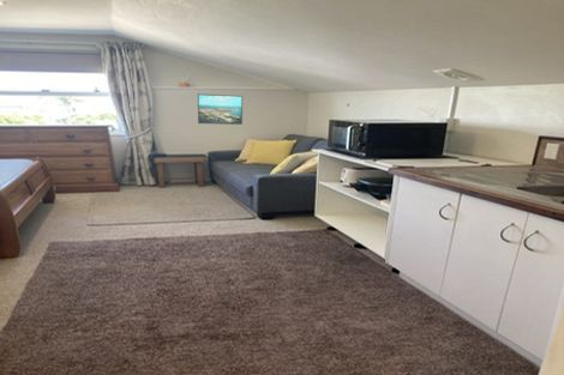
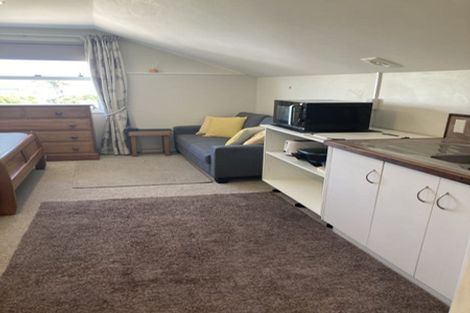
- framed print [197,92,244,126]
